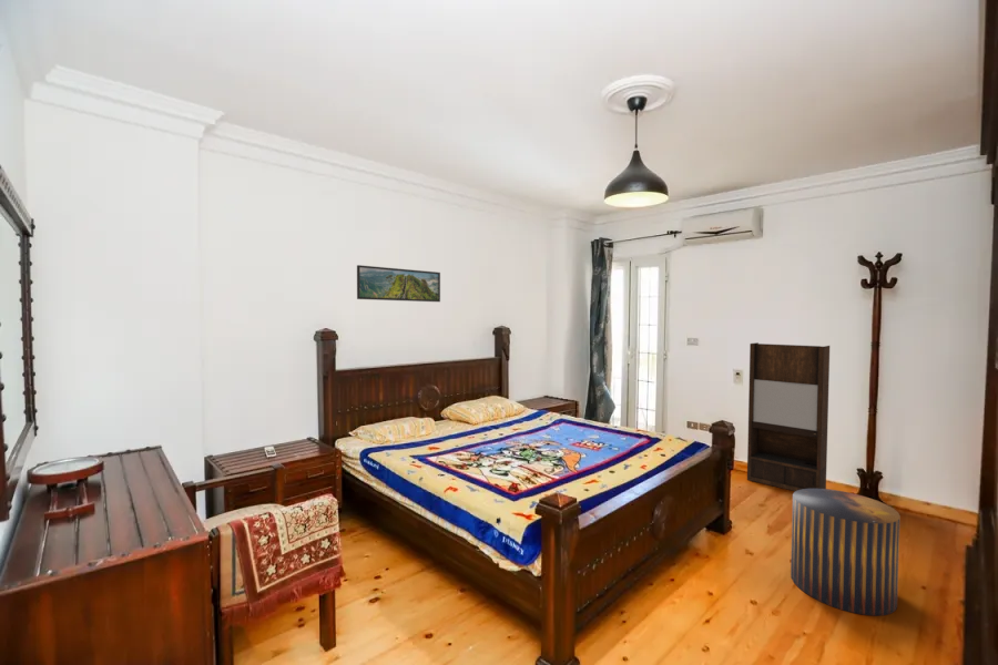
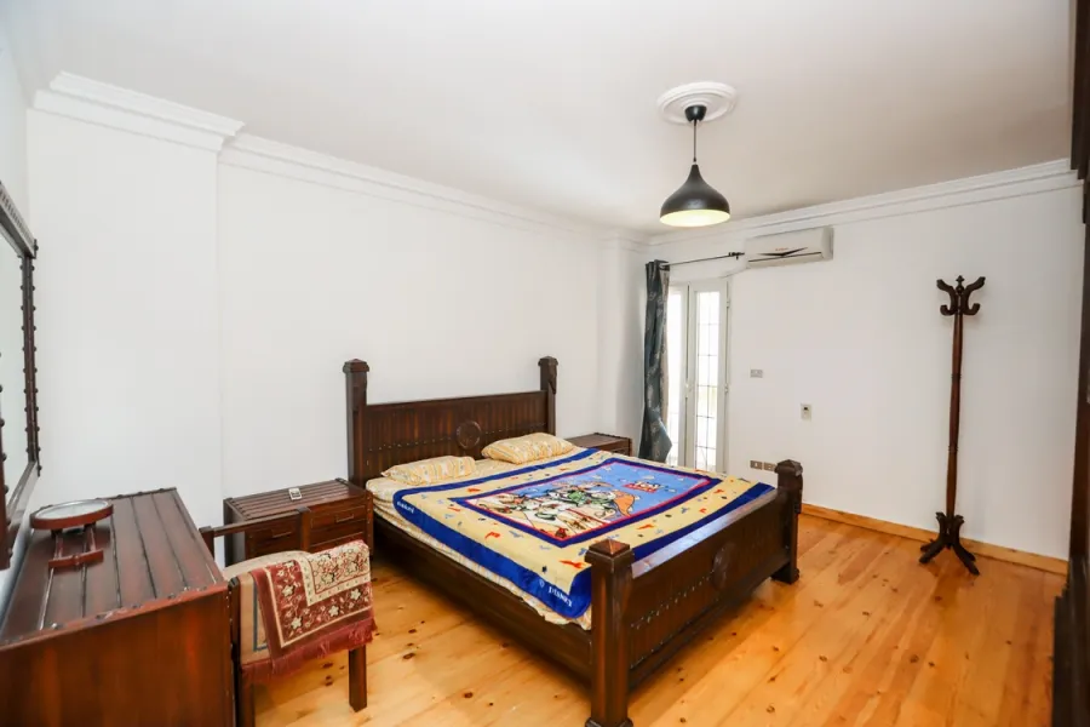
- shelving unit [746,341,831,492]
- stool [790,488,902,616]
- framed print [356,264,441,303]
